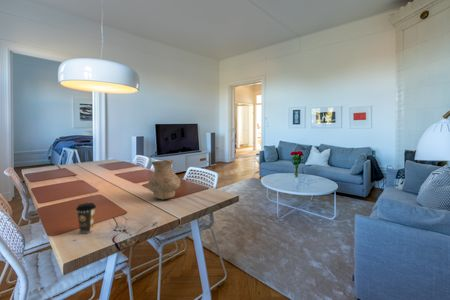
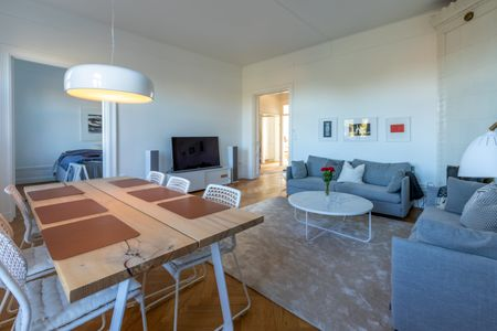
- coffee cup [75,202,97,234]
- vase [147,158,181,200]
